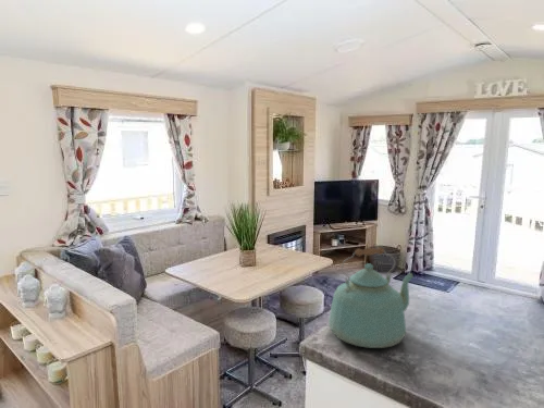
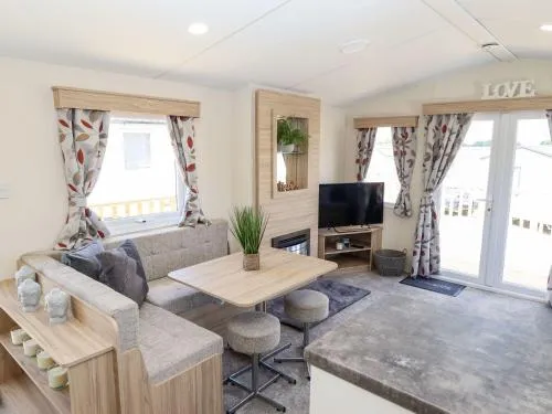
- kettle [327,246,416,349]
